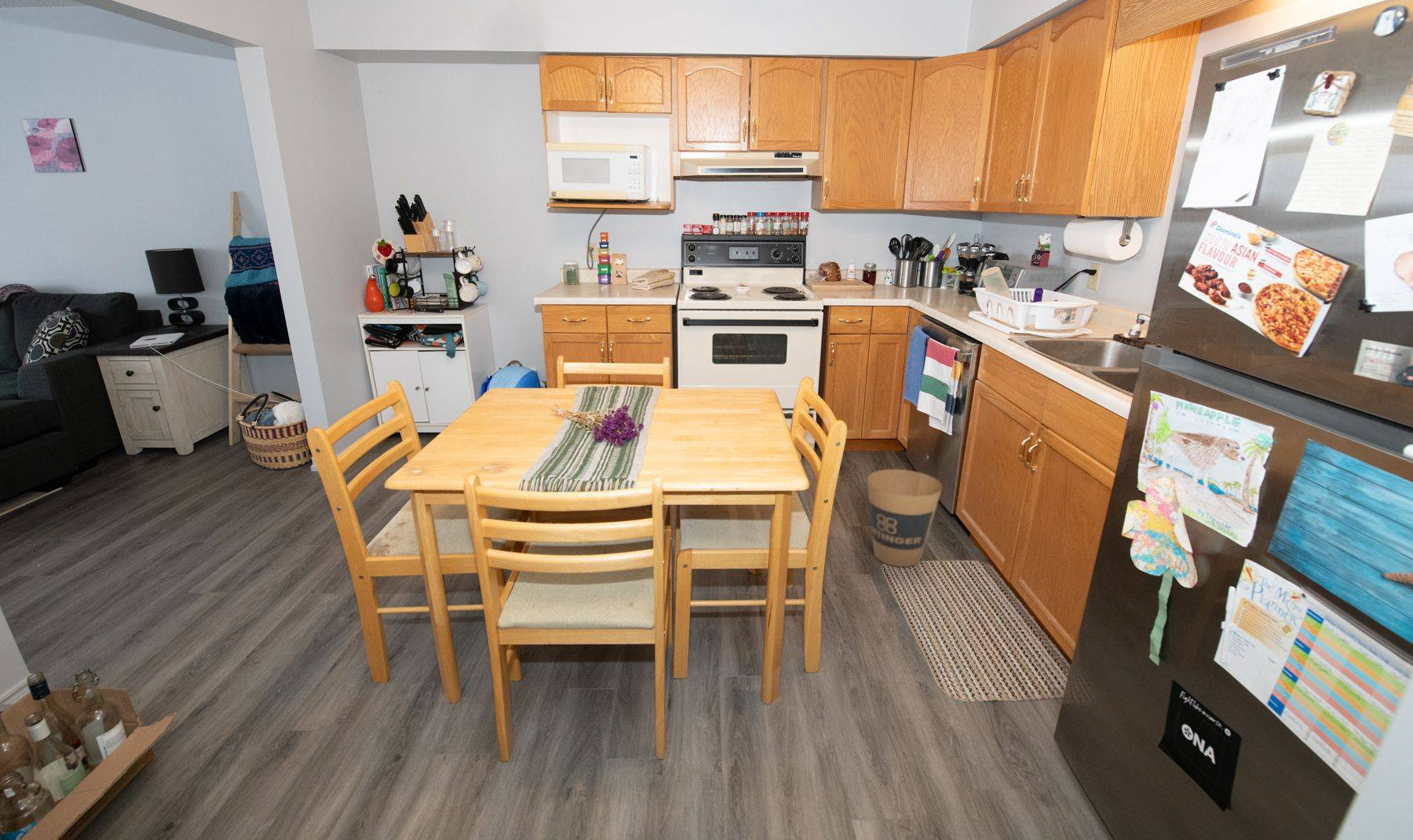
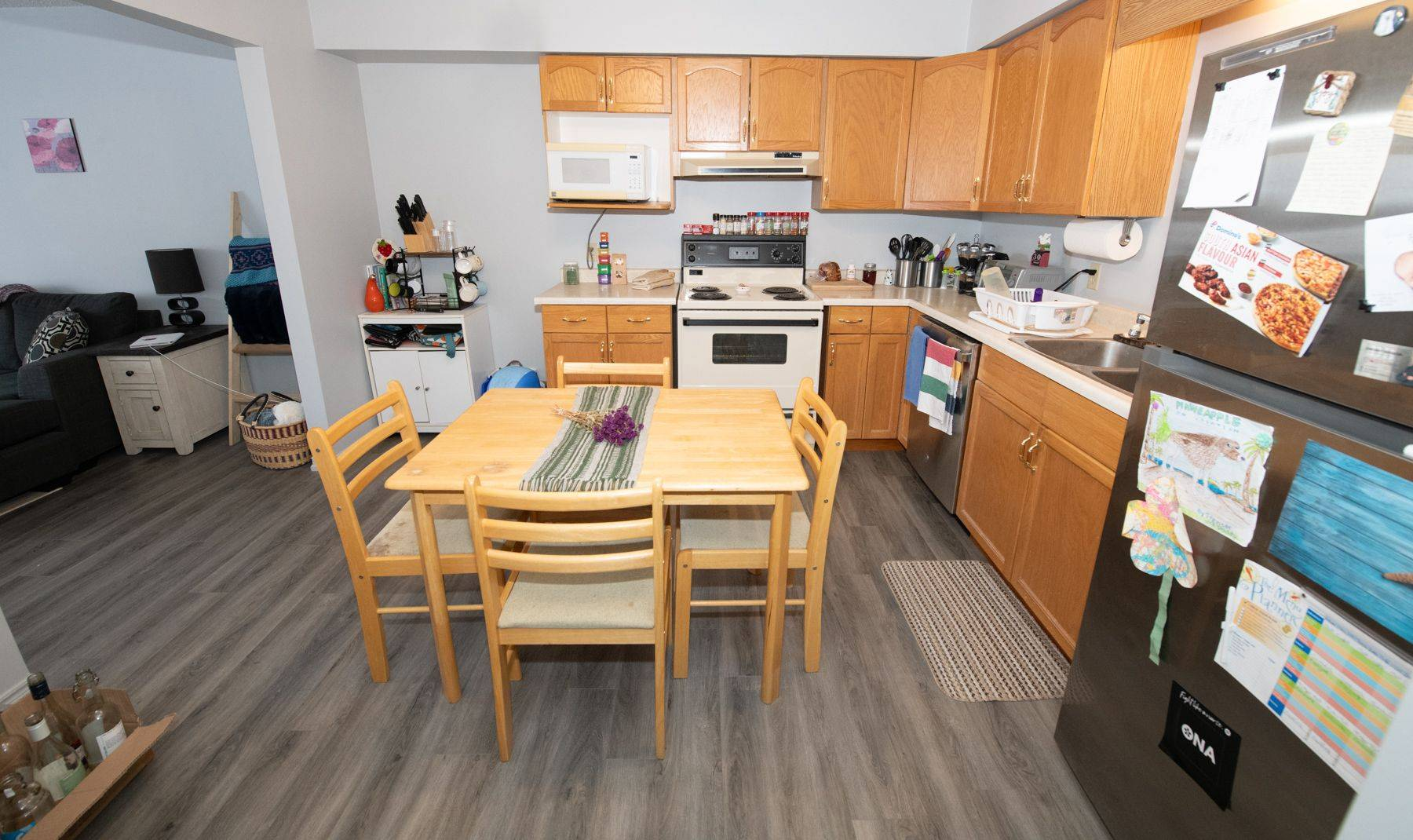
- trash can [867,469,943,568]
